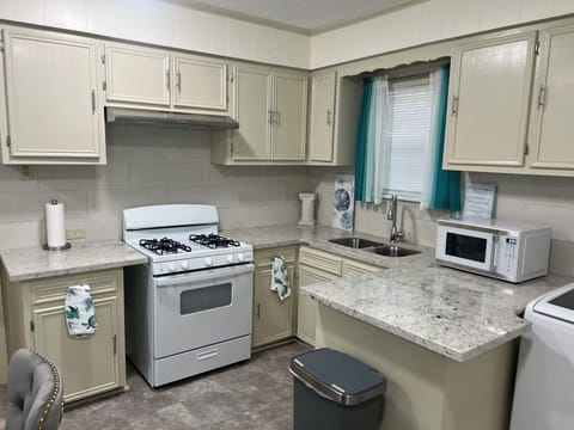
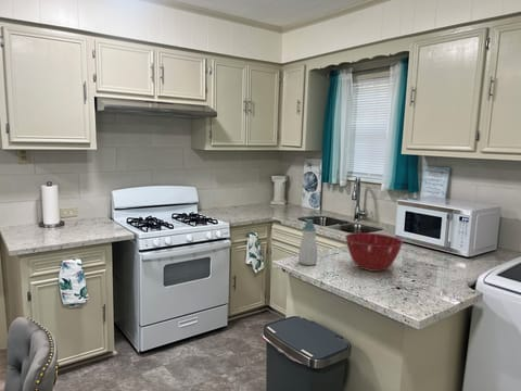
+ soap bottle [297,218,319,266]
+ mixing bowl [344,231,404,273]
